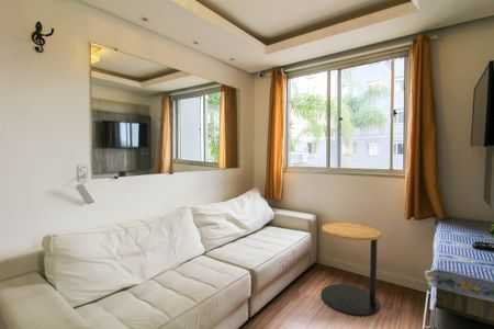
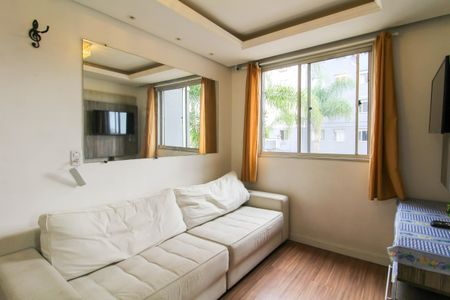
- side table [319,222,382,317]
